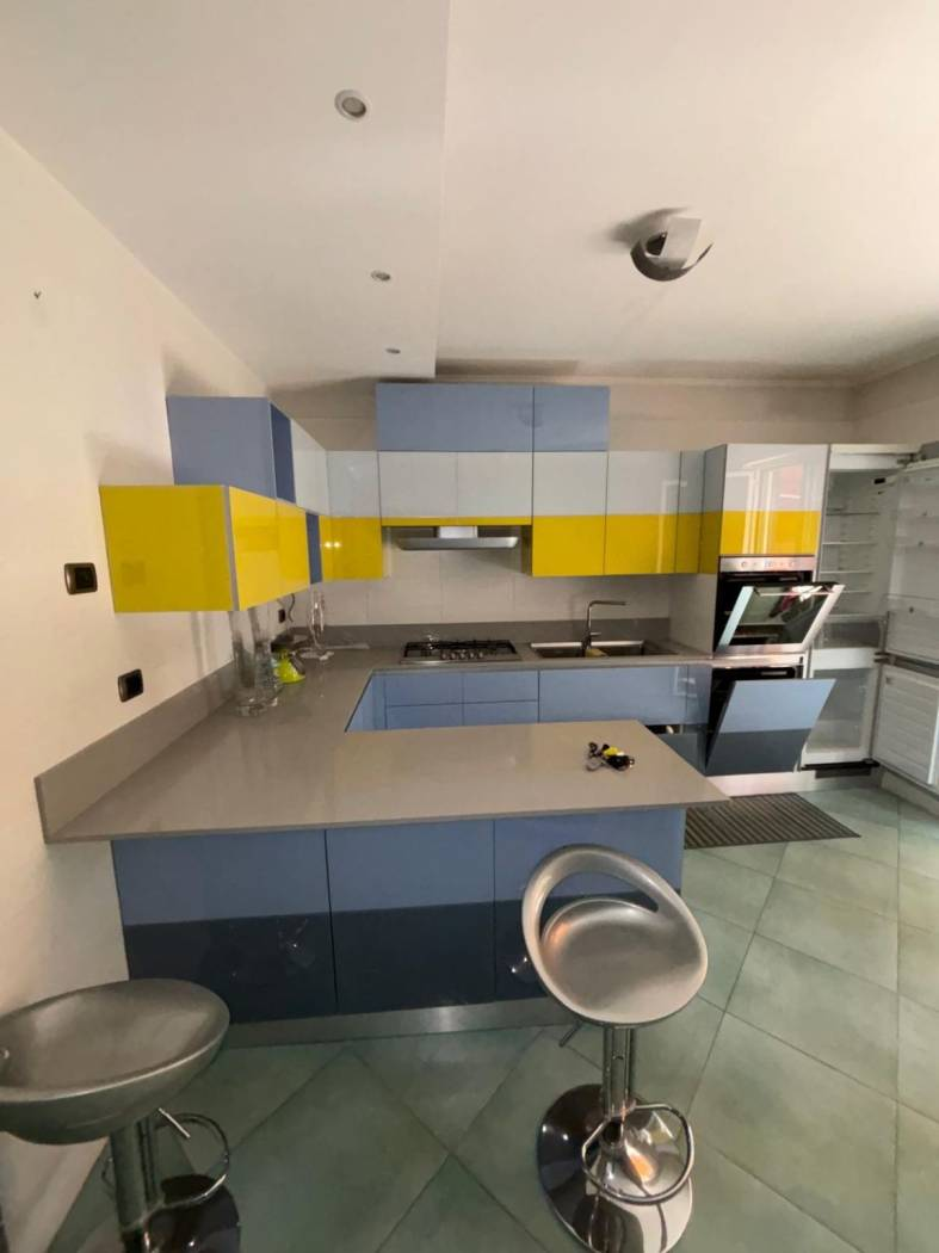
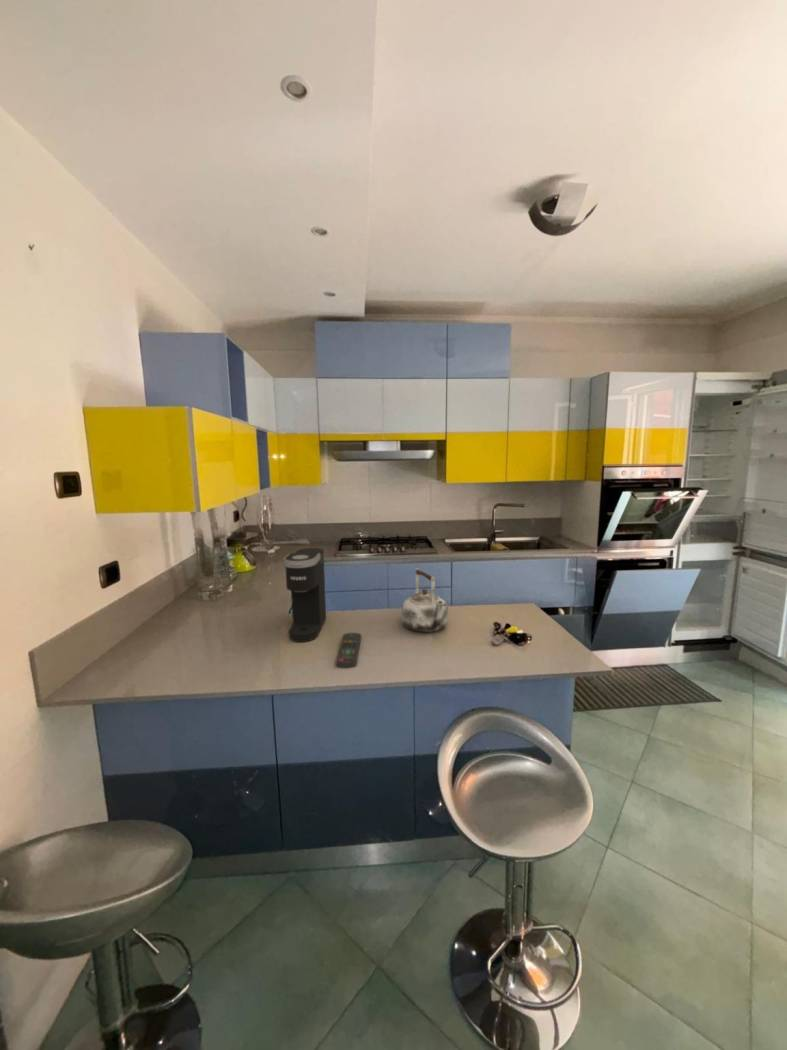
+ coffee maker [283,547,327,643]
+ remote control [335,632,362,668]
+ kettle [401,567,449,633]
